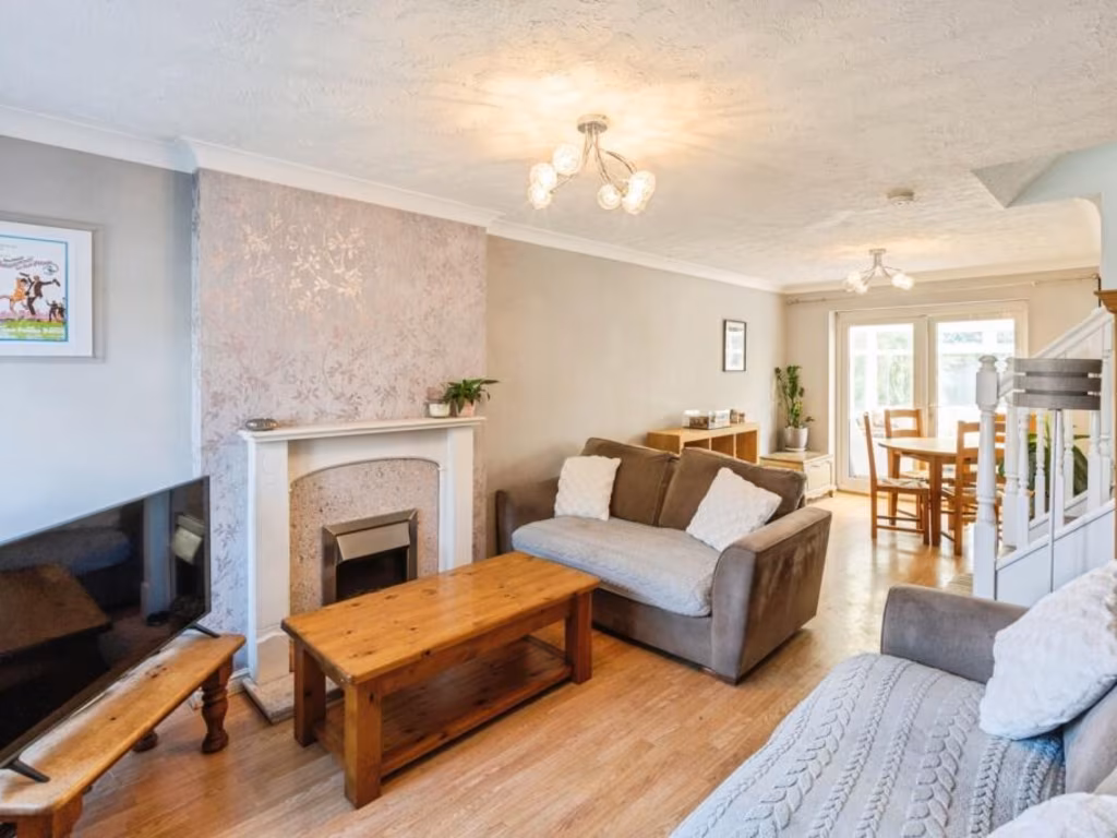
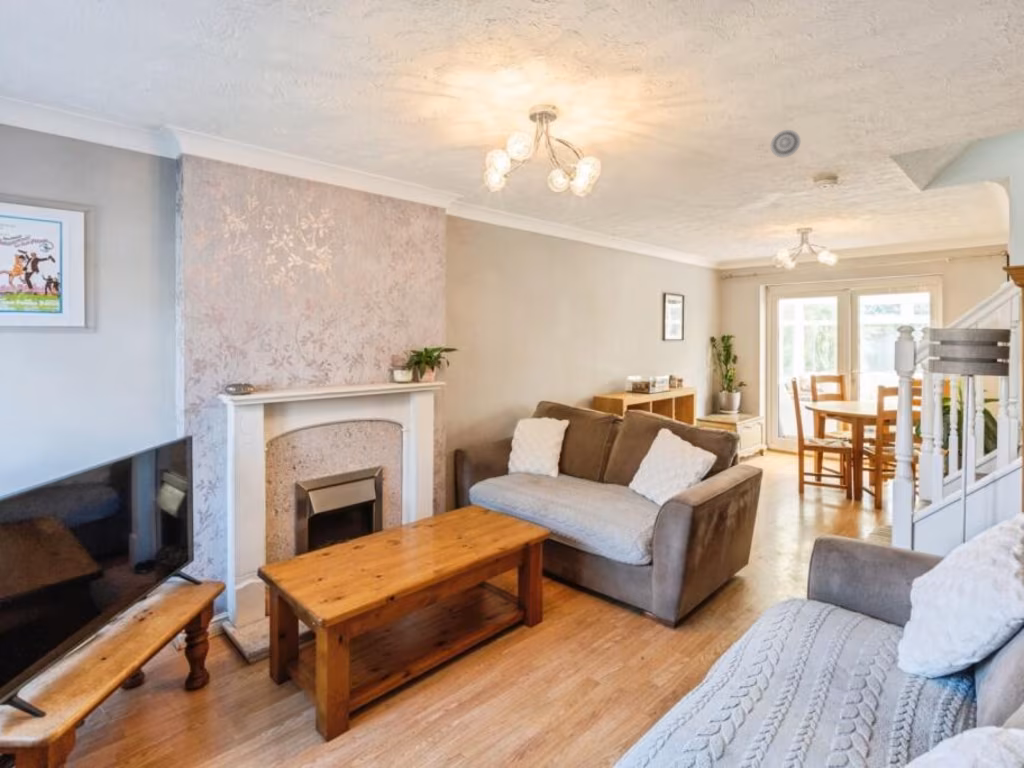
+ smoke detector [769,129,801,158]
